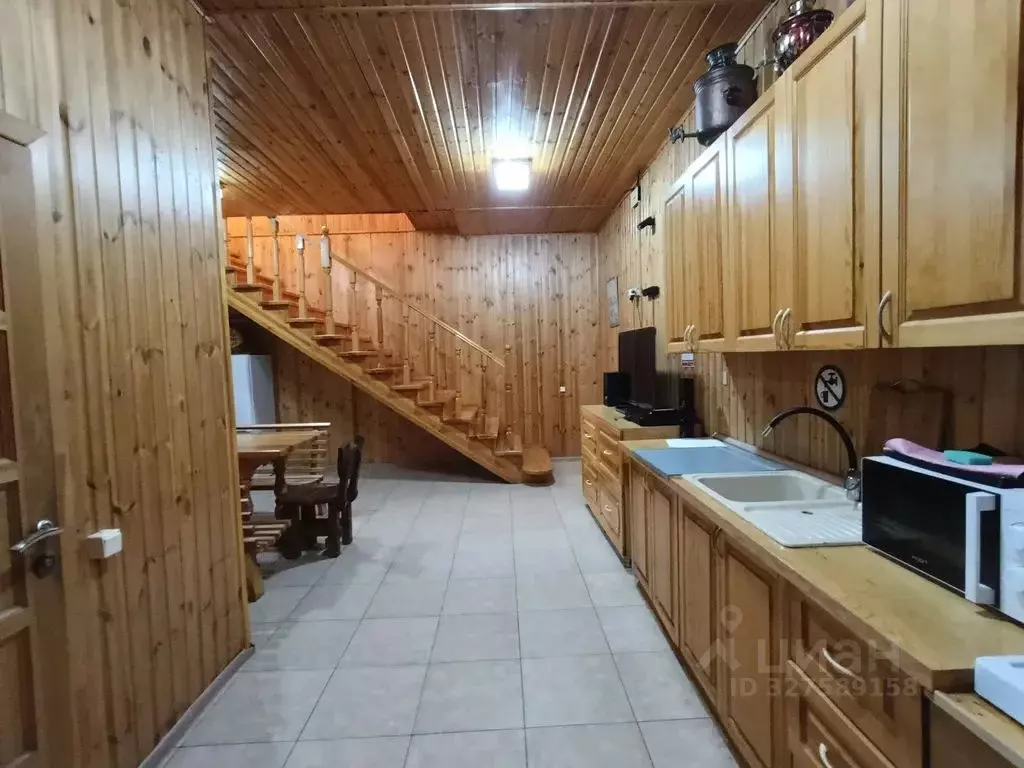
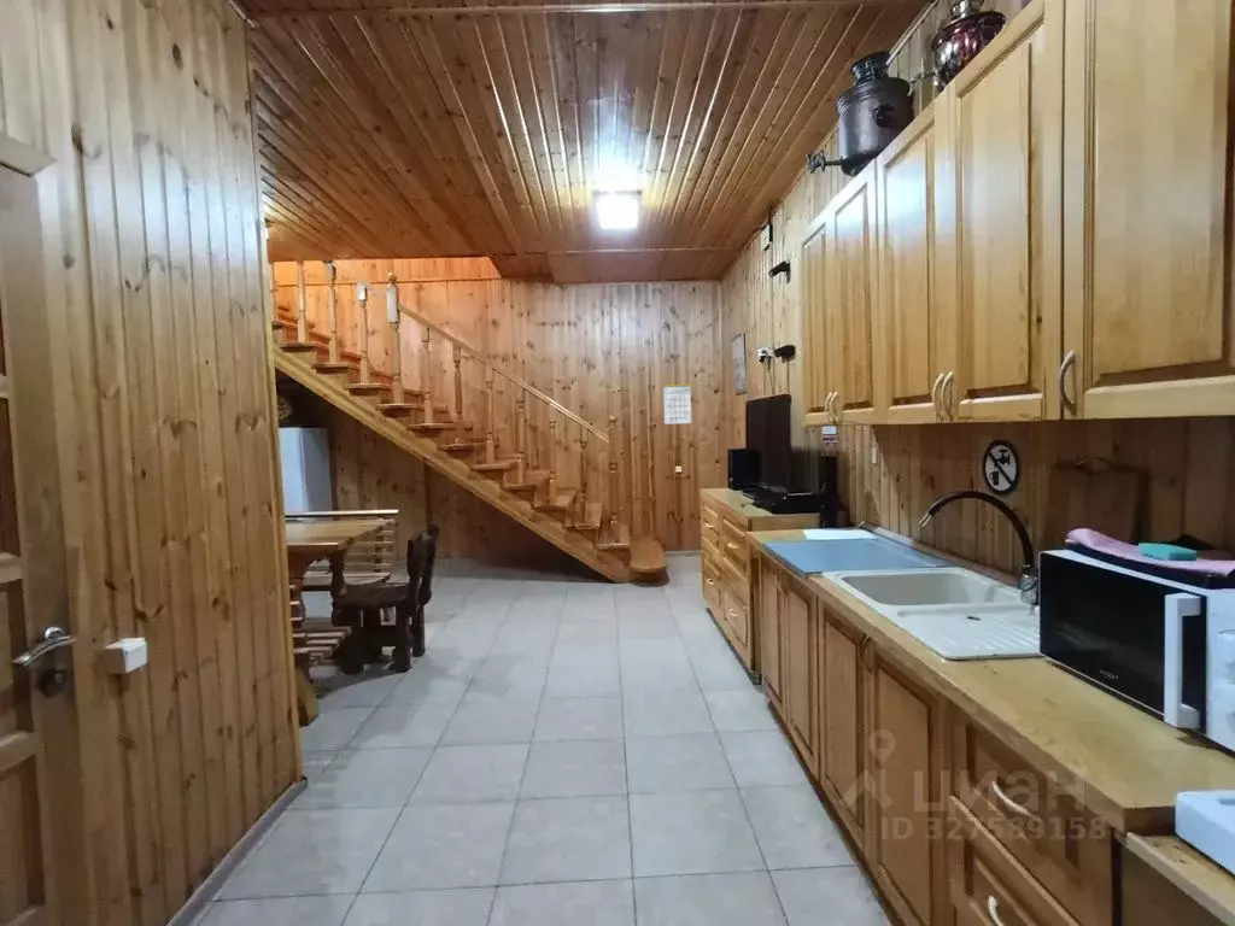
+ calendar [662,375,692,426]
